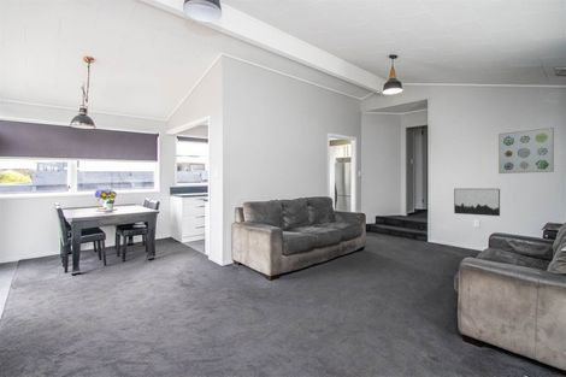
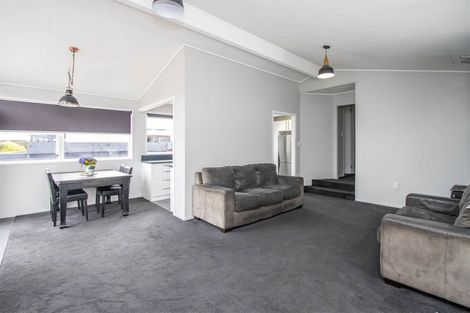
- wall art [453,188,501,217]
- wall art [497,126,555,175]
